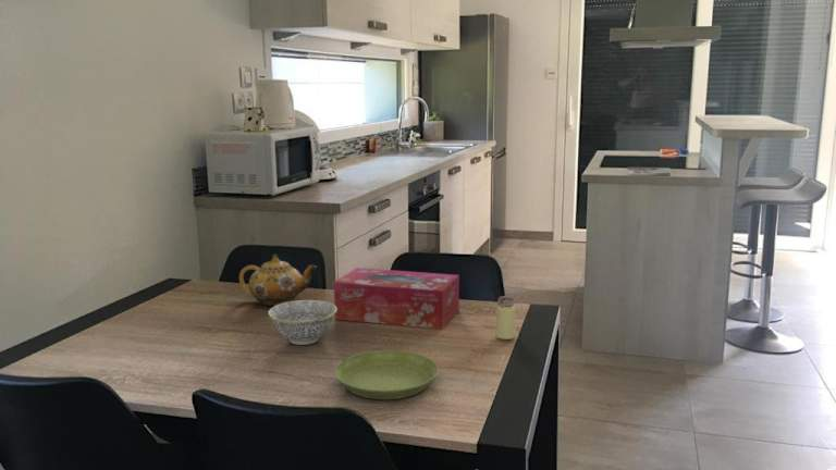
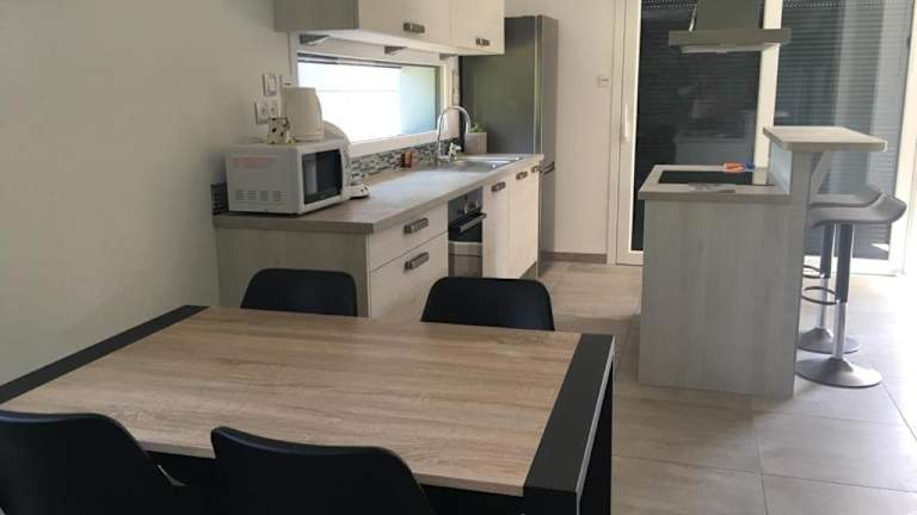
- saltshaker [494,295,517,341]
- saucer [333,349,440,400]
- bowl [268,299,336,346]
- tissue box [333,267,460,331]
- teapot [238,253,318,307]
